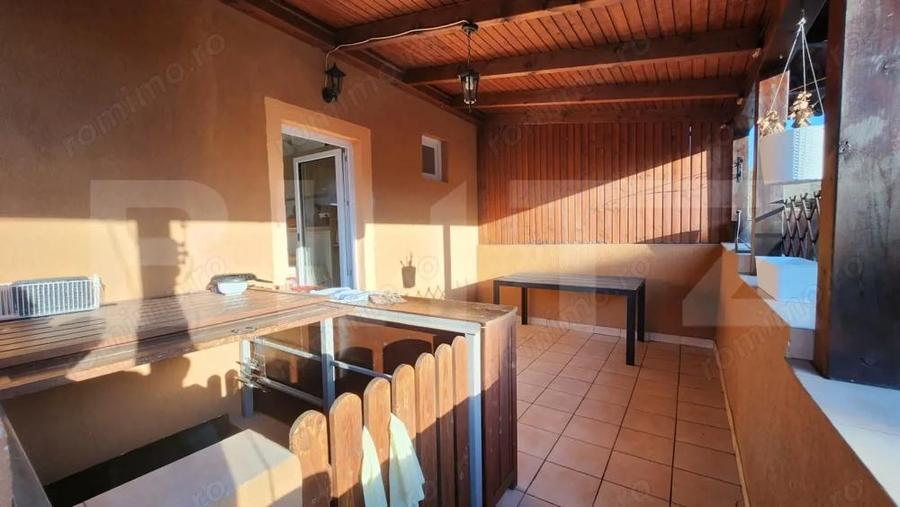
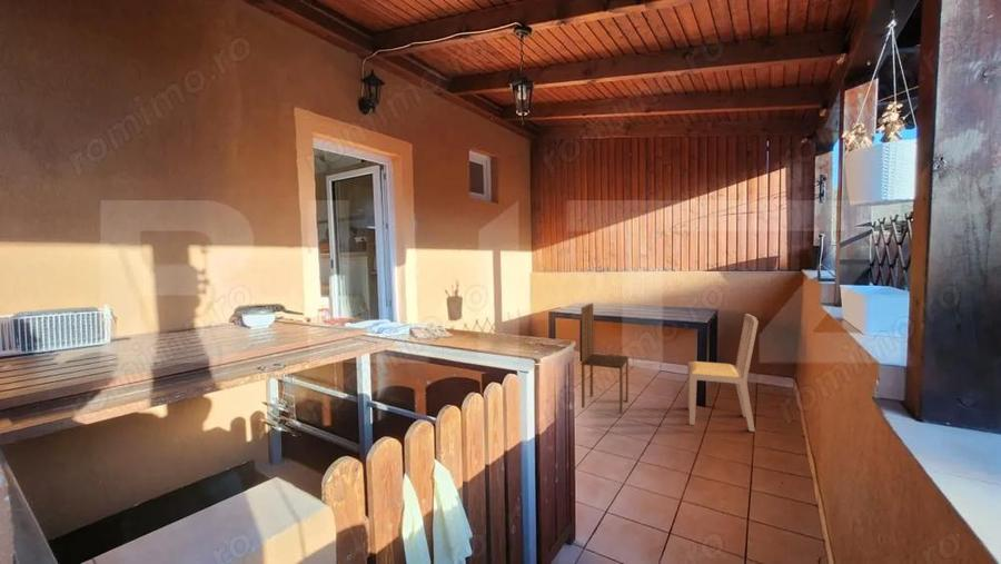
+ dining chair [687,313,760,433]
+ dining chair [579,303,630,415]
